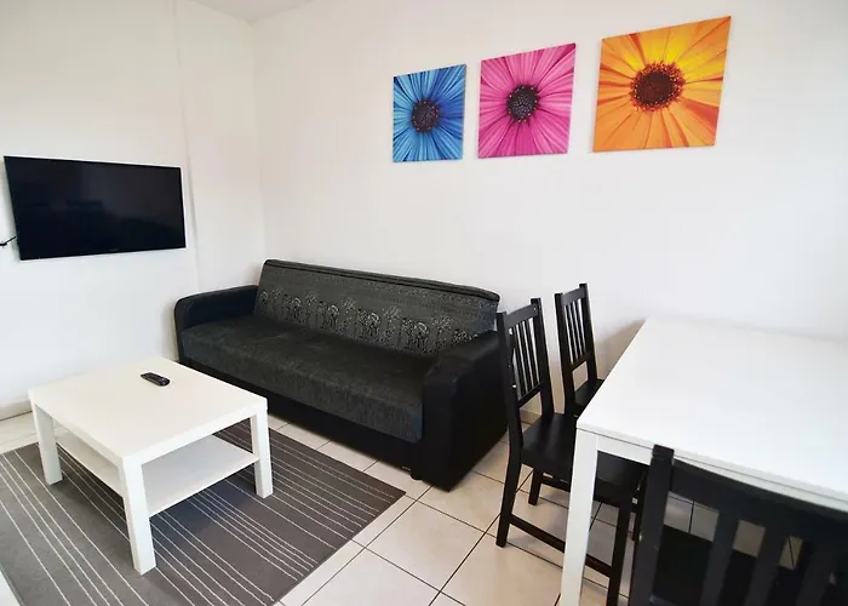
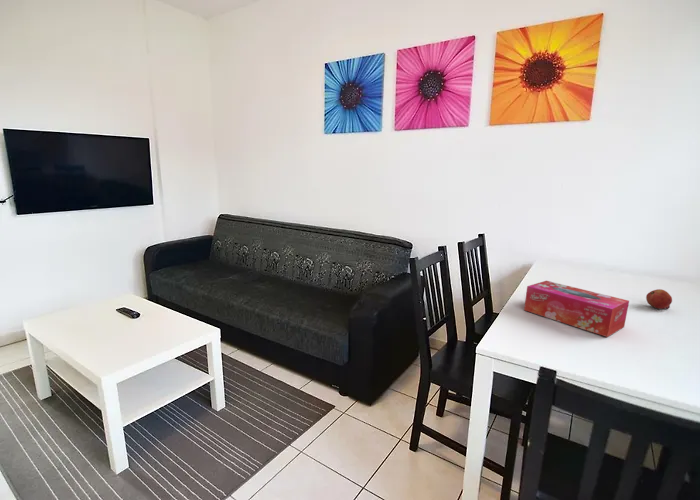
+ fruit [645,288,673,310]
+ tissue box [523,280,630,338]
